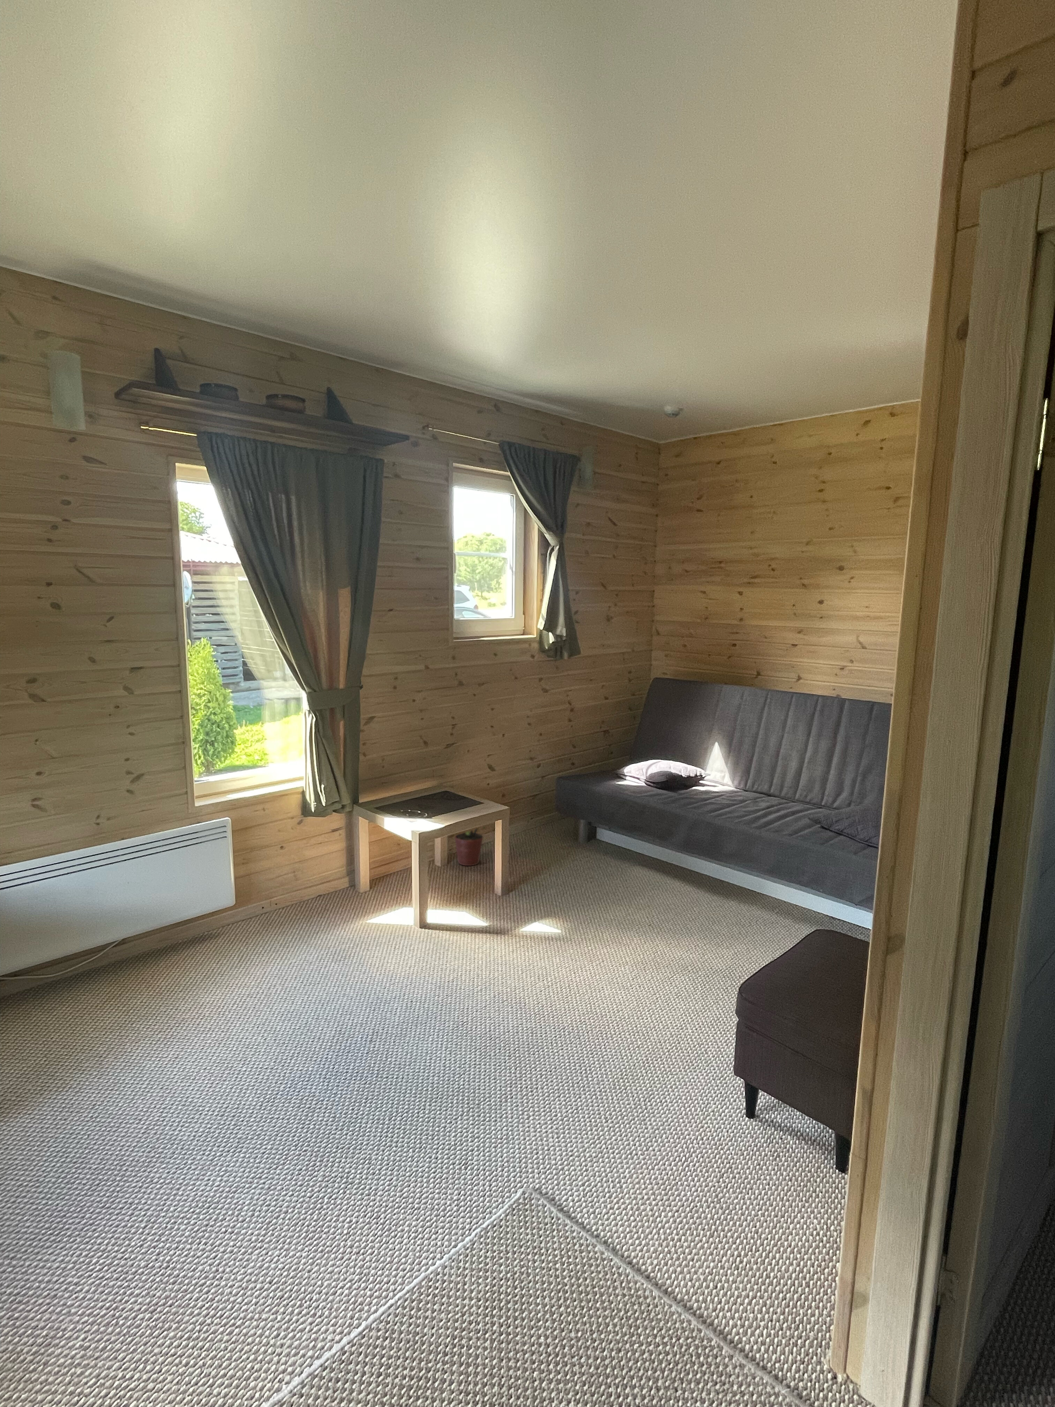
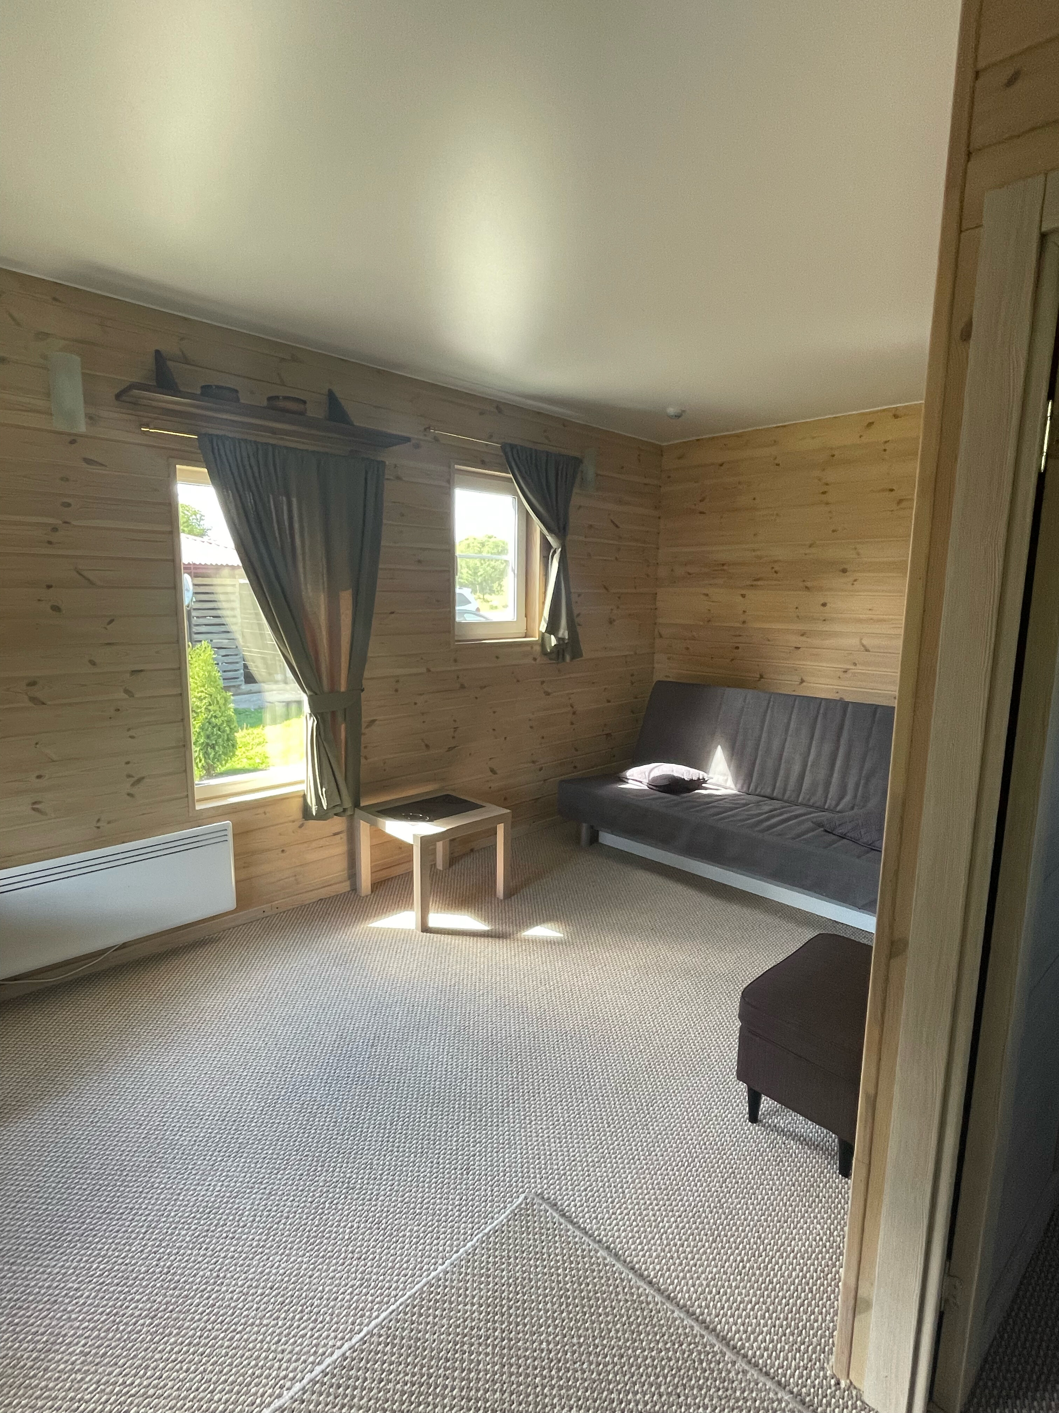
- potted plant [454,826,486,866]
